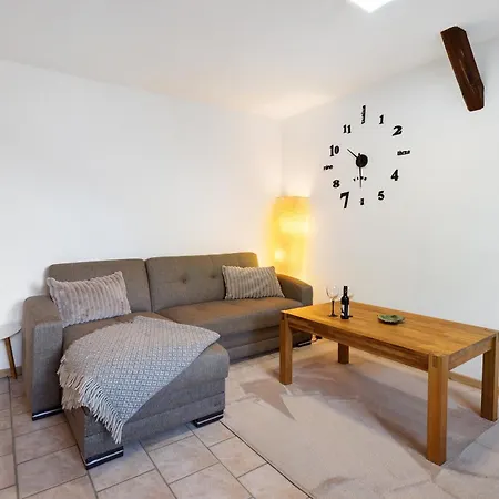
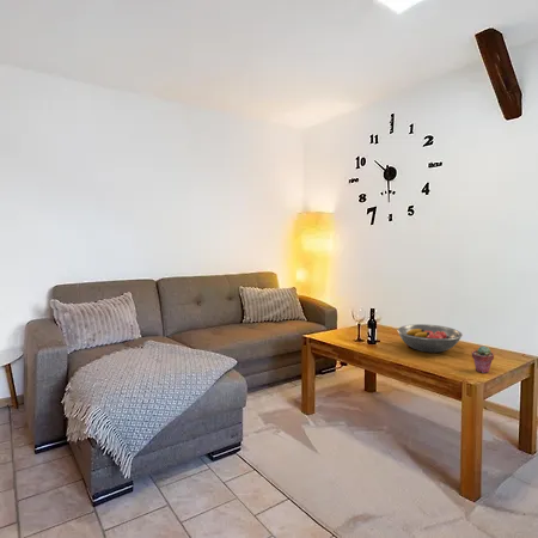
+ potted succulent [471,346,495,374]
+ fruit bowl [396,323,464,354]
